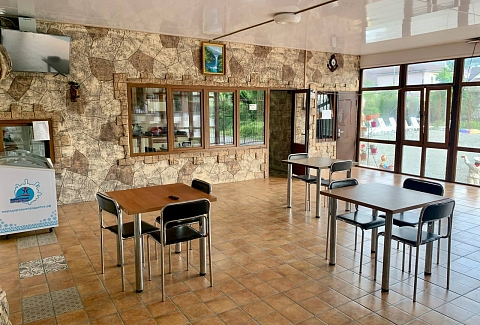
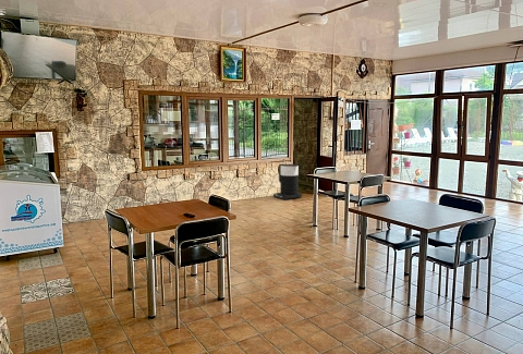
+ trash can [272,163,303,200]
